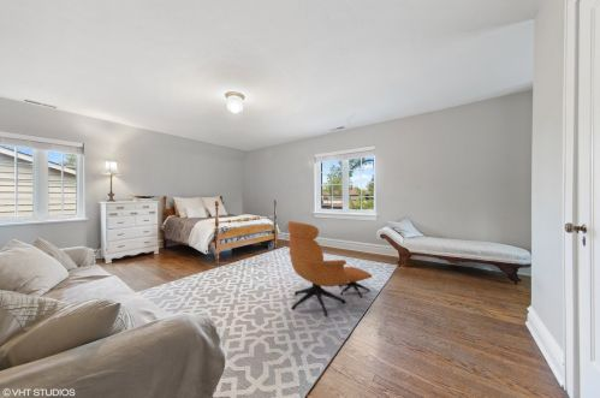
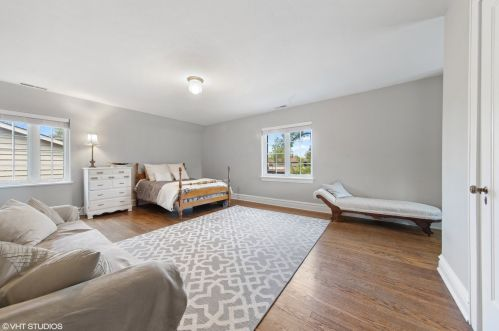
- armchair [286,220,373,317]
